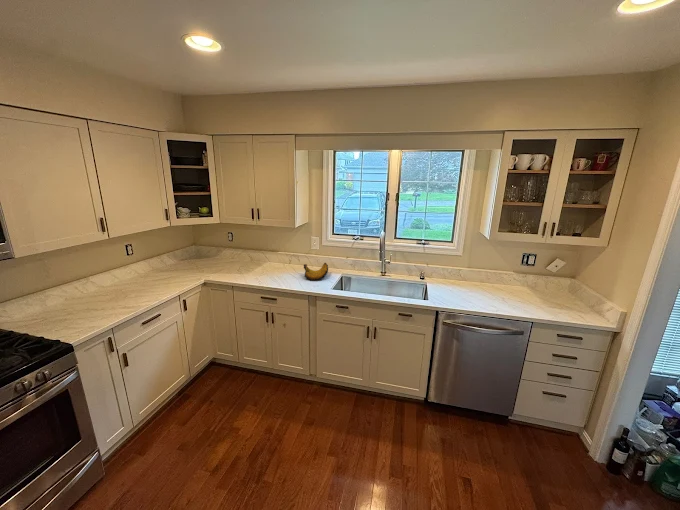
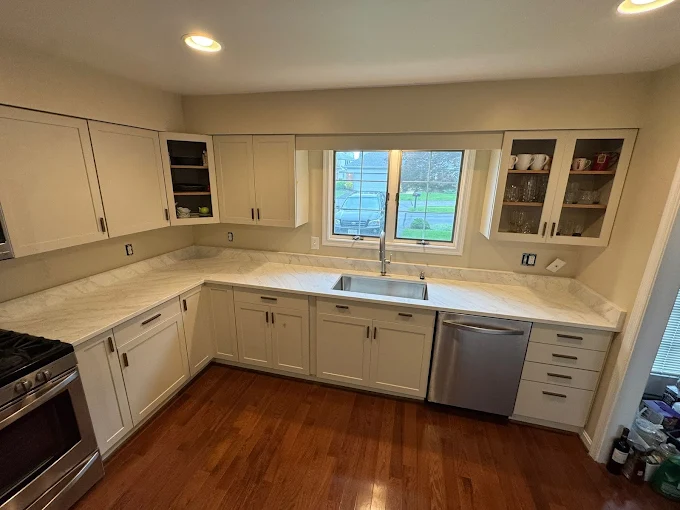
- banana bunch [303,262,329,281]
